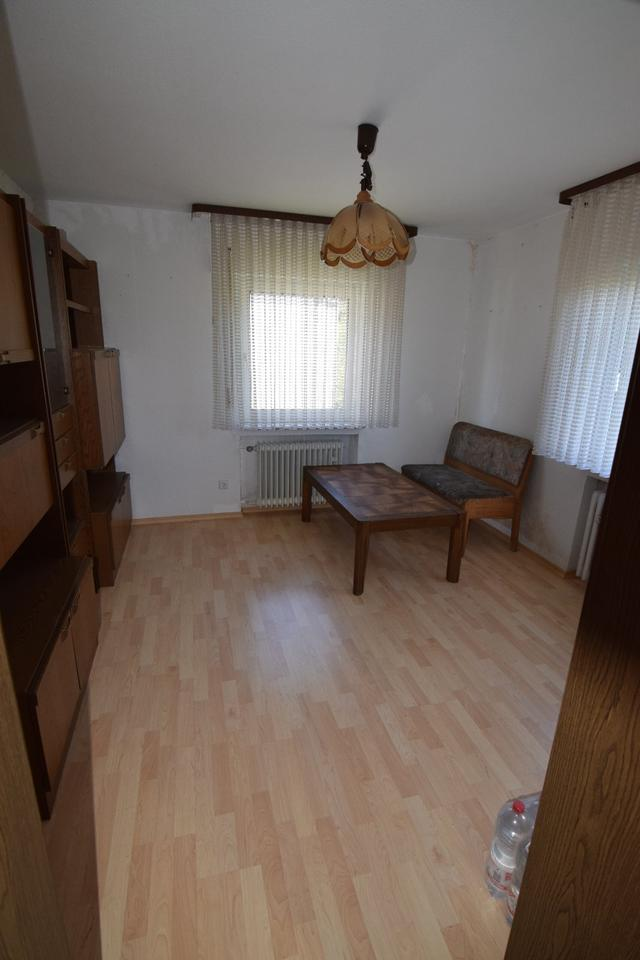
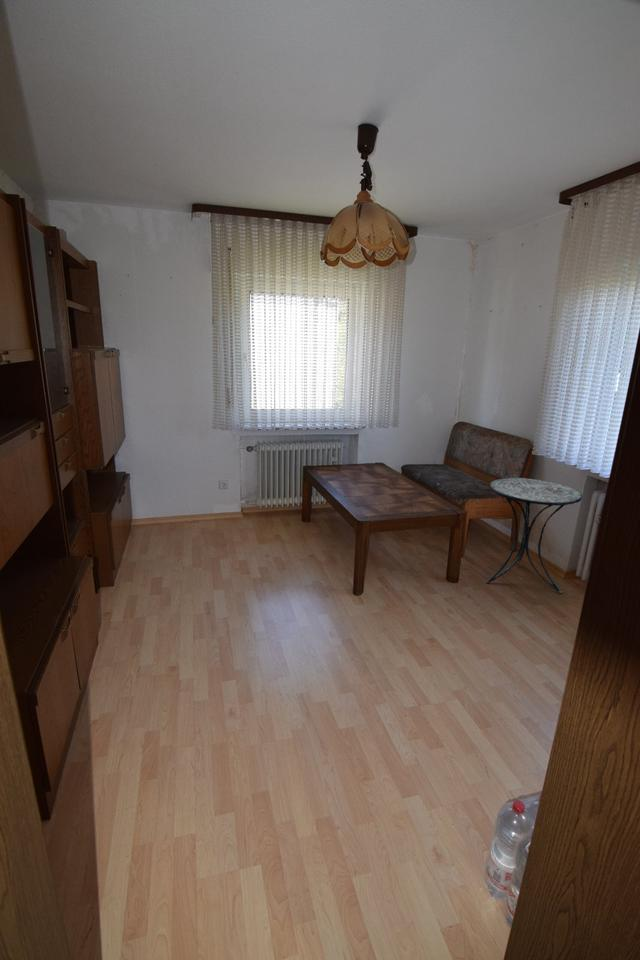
+ side table [485,477,583,594]
